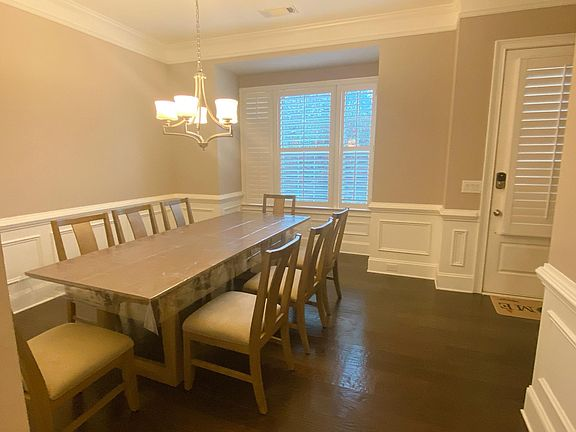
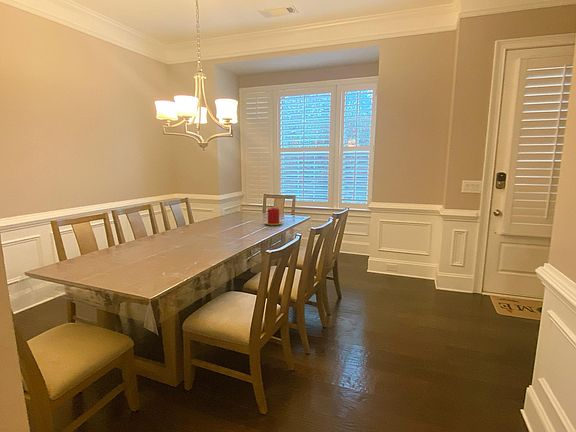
+ candle [263,207,284,226]
